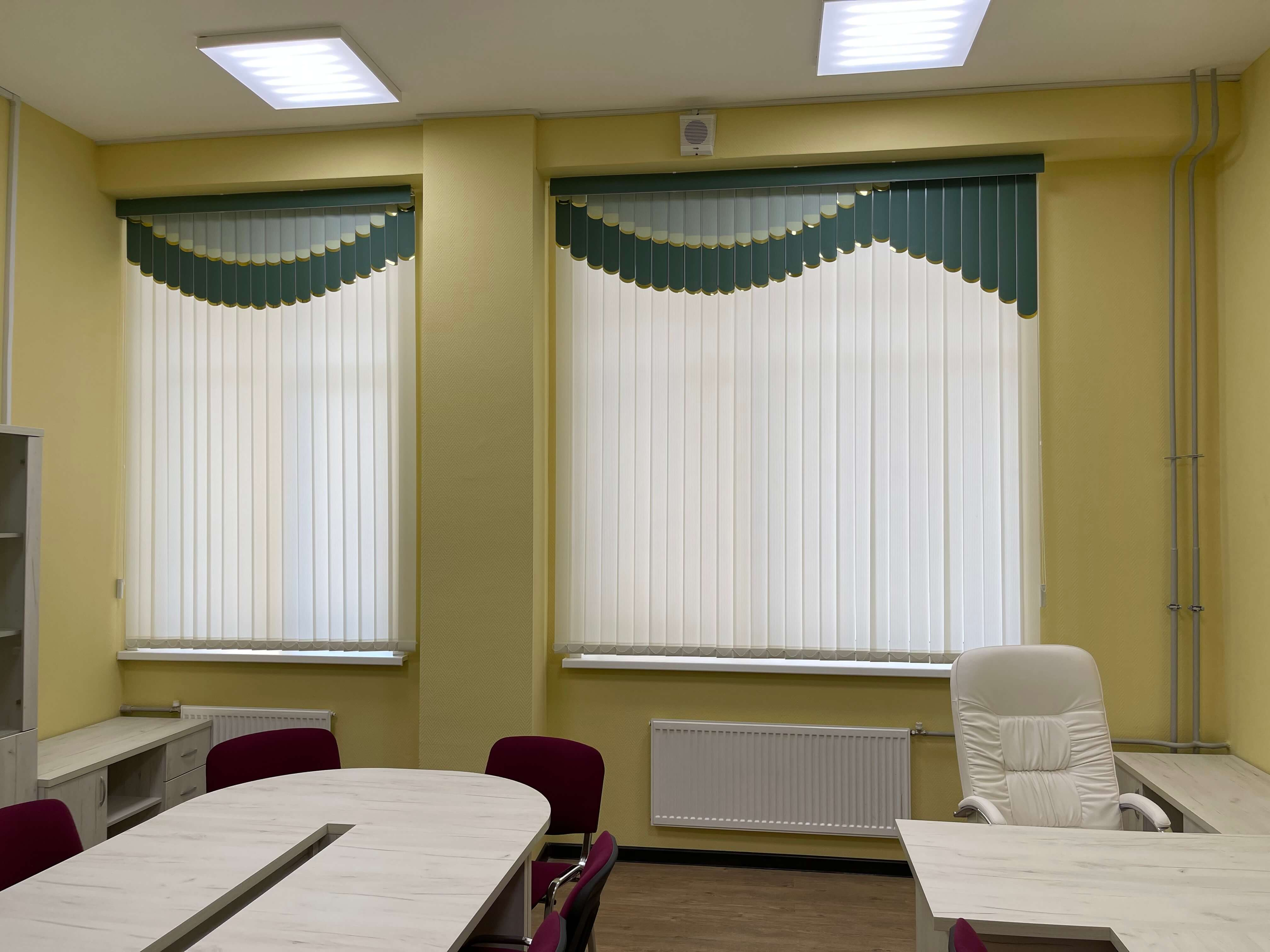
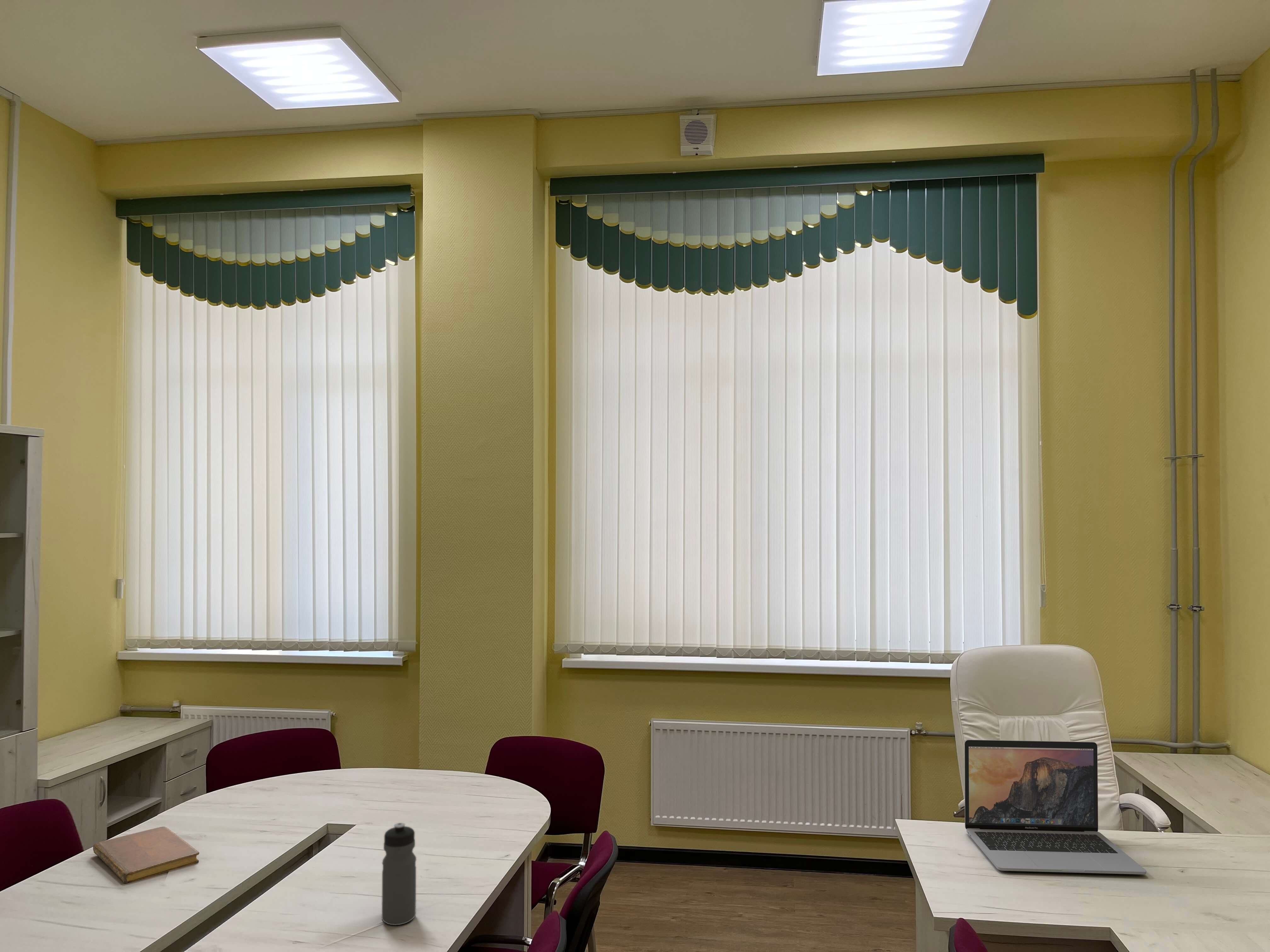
+ laptop [964,739,1147,875]
+ notebook [93,826,199,884]
+ water bottle [381,822,417,926]
